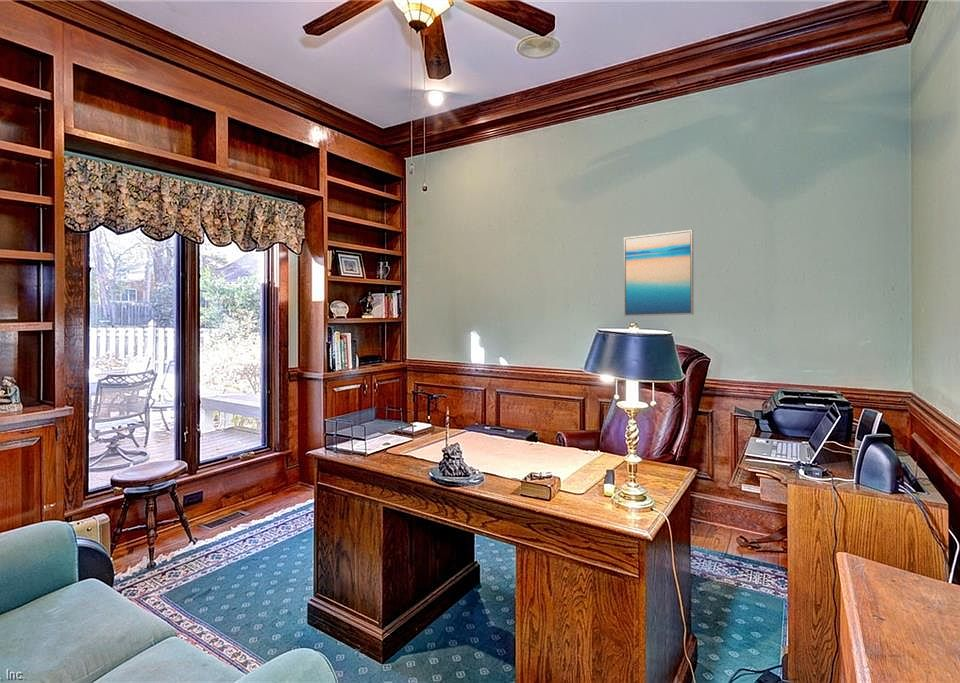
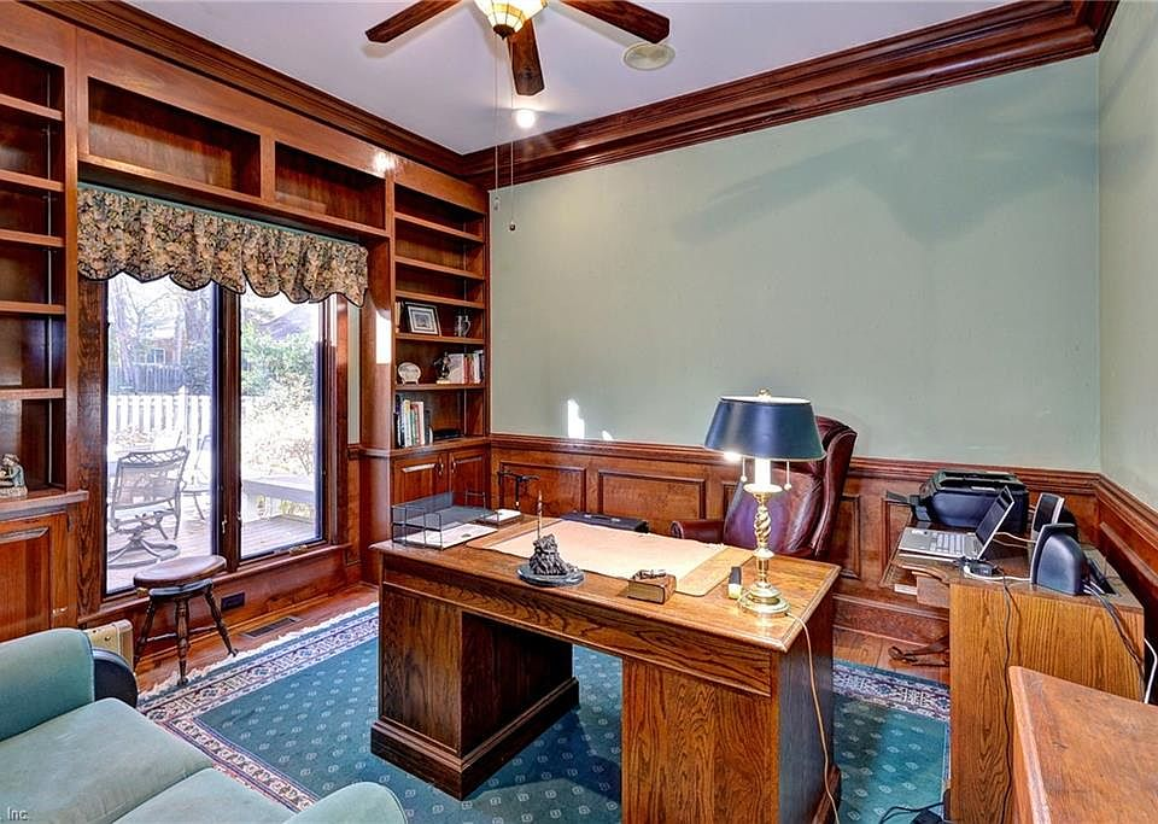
- wall art [623,229,695,317]
